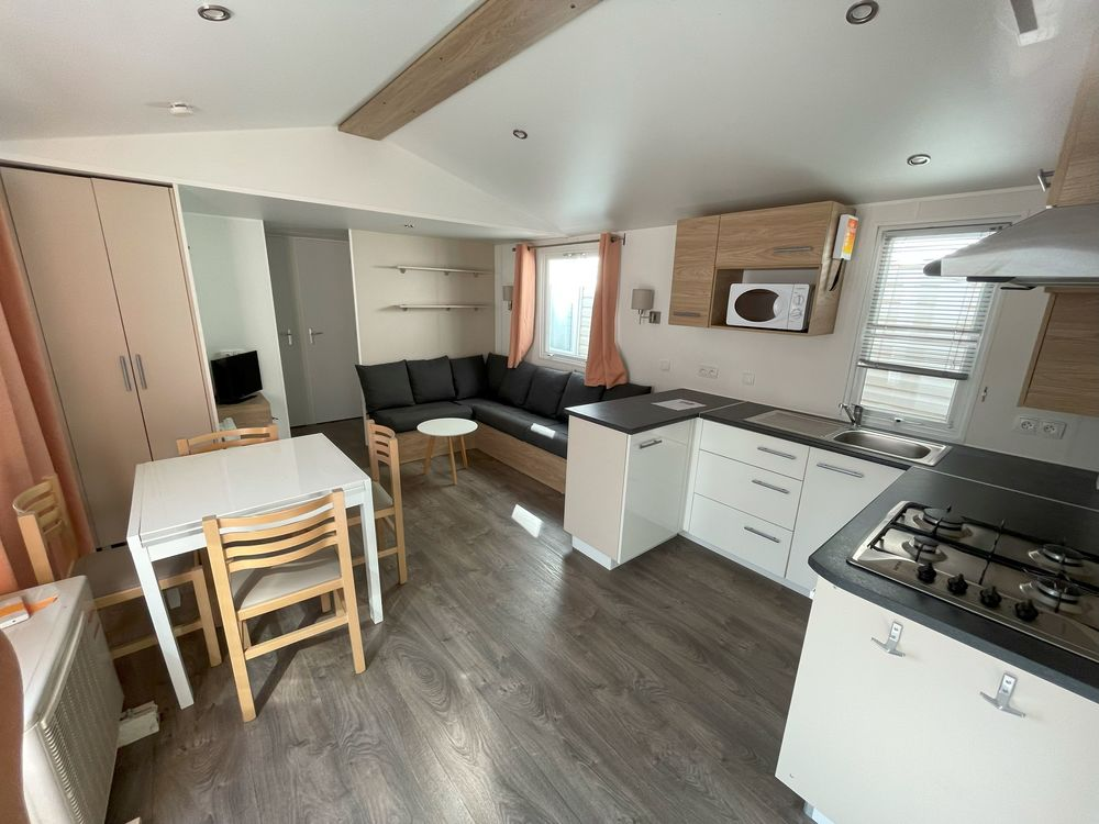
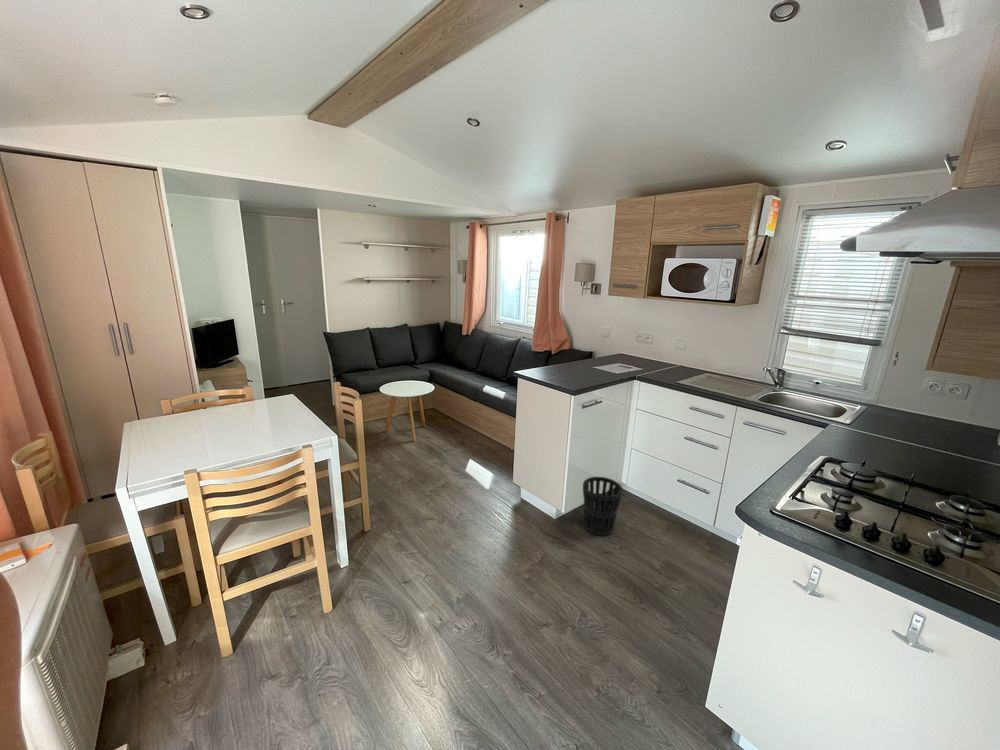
+ wastebasket [582,476,624,537]
